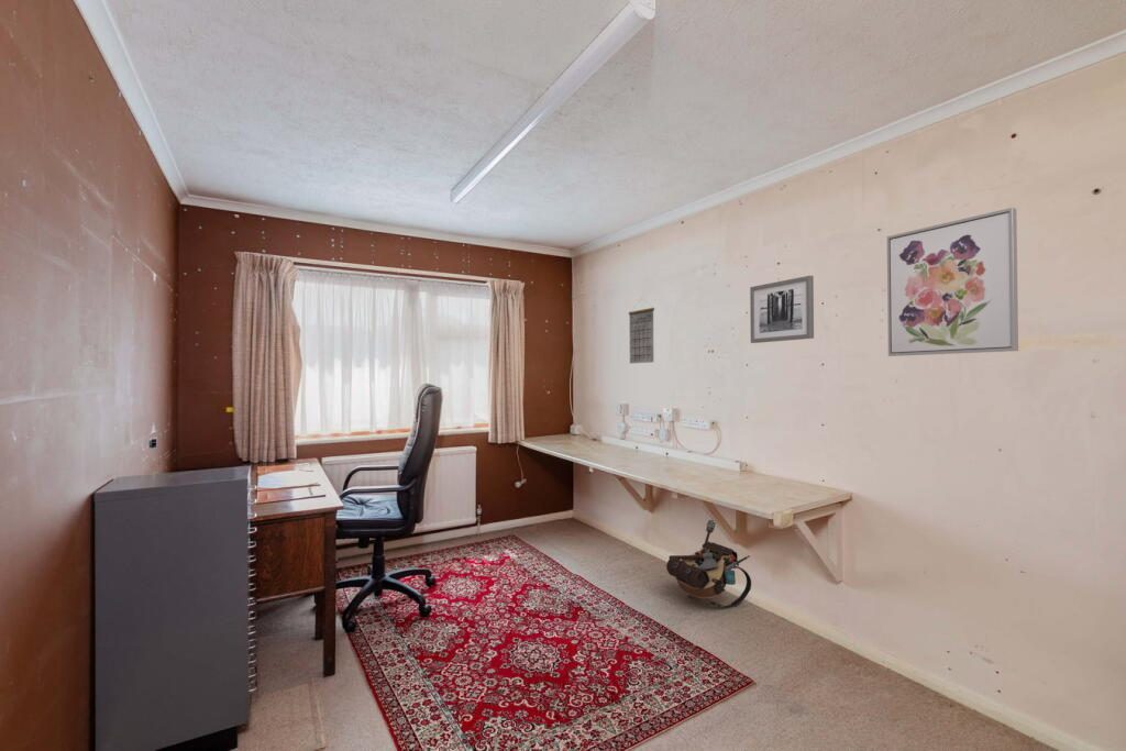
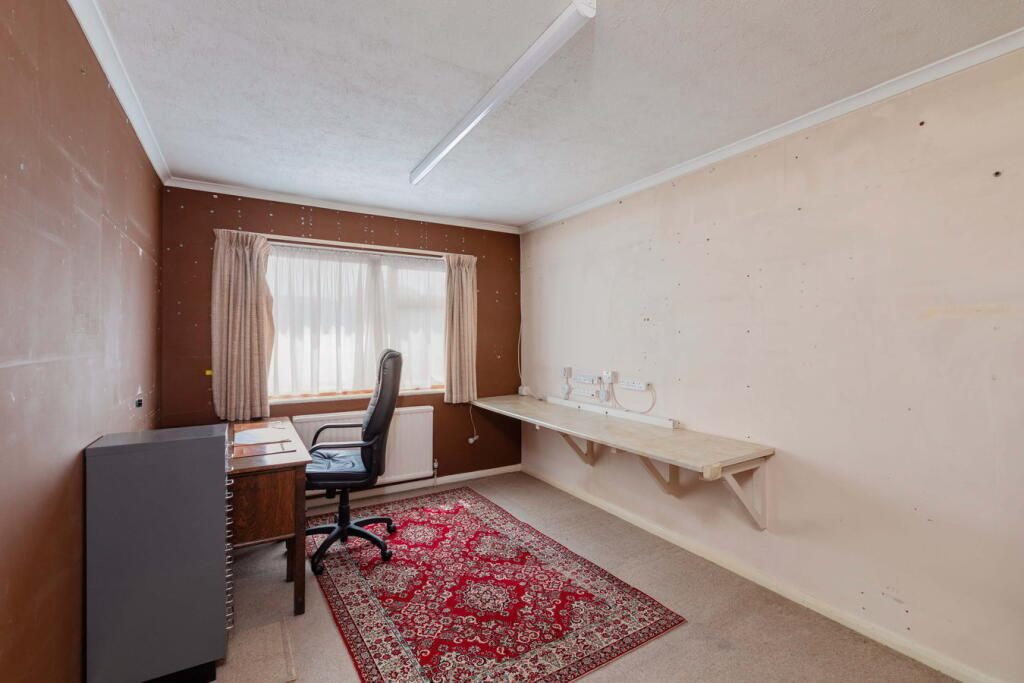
- wall art [749,275,815,344]
- backpack [665,519,752,608]
- wall art [886,207,1019,357]
- calendar [628,298,655,364]
